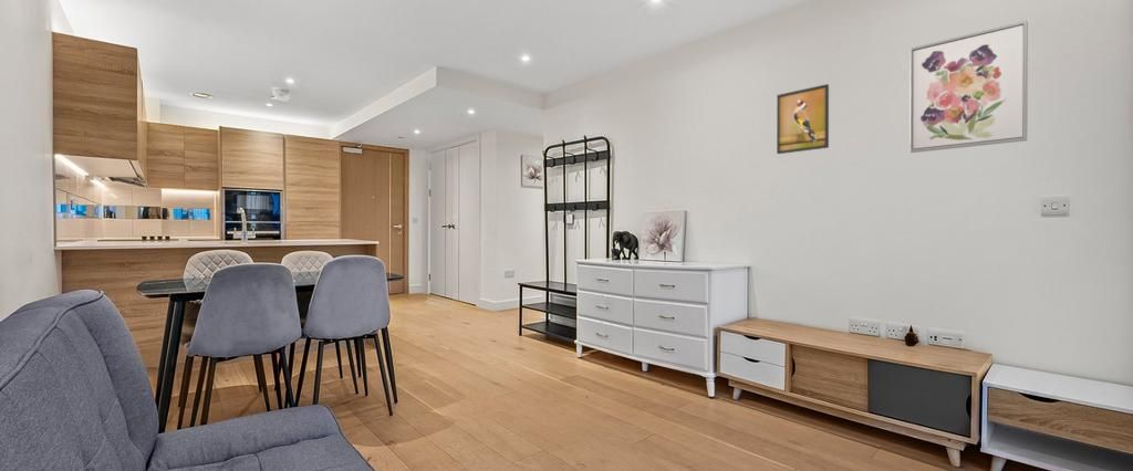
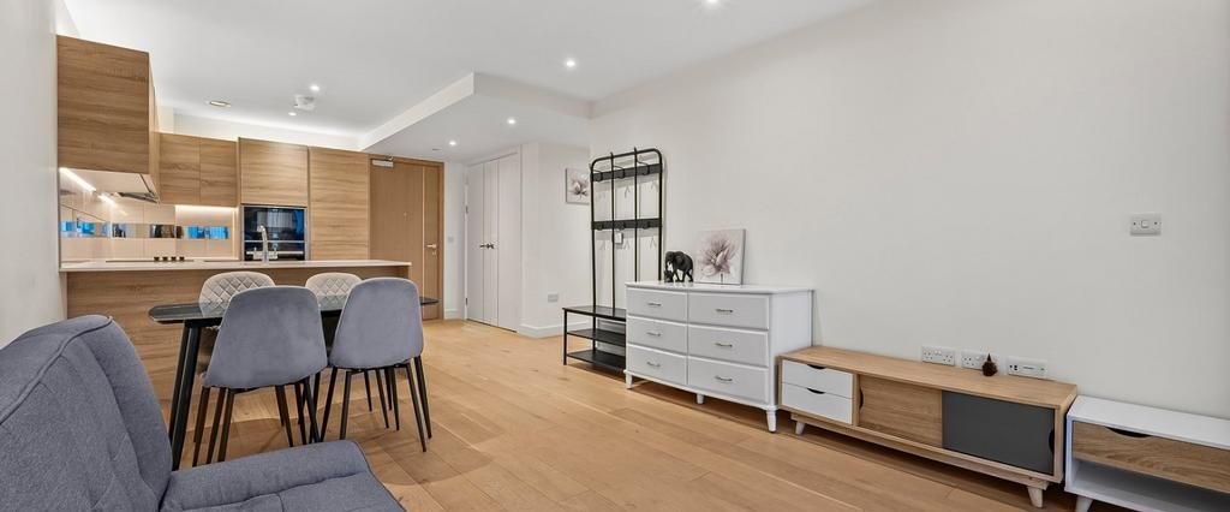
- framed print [776,83,830,155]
- wall art [908,20,1029,154]
